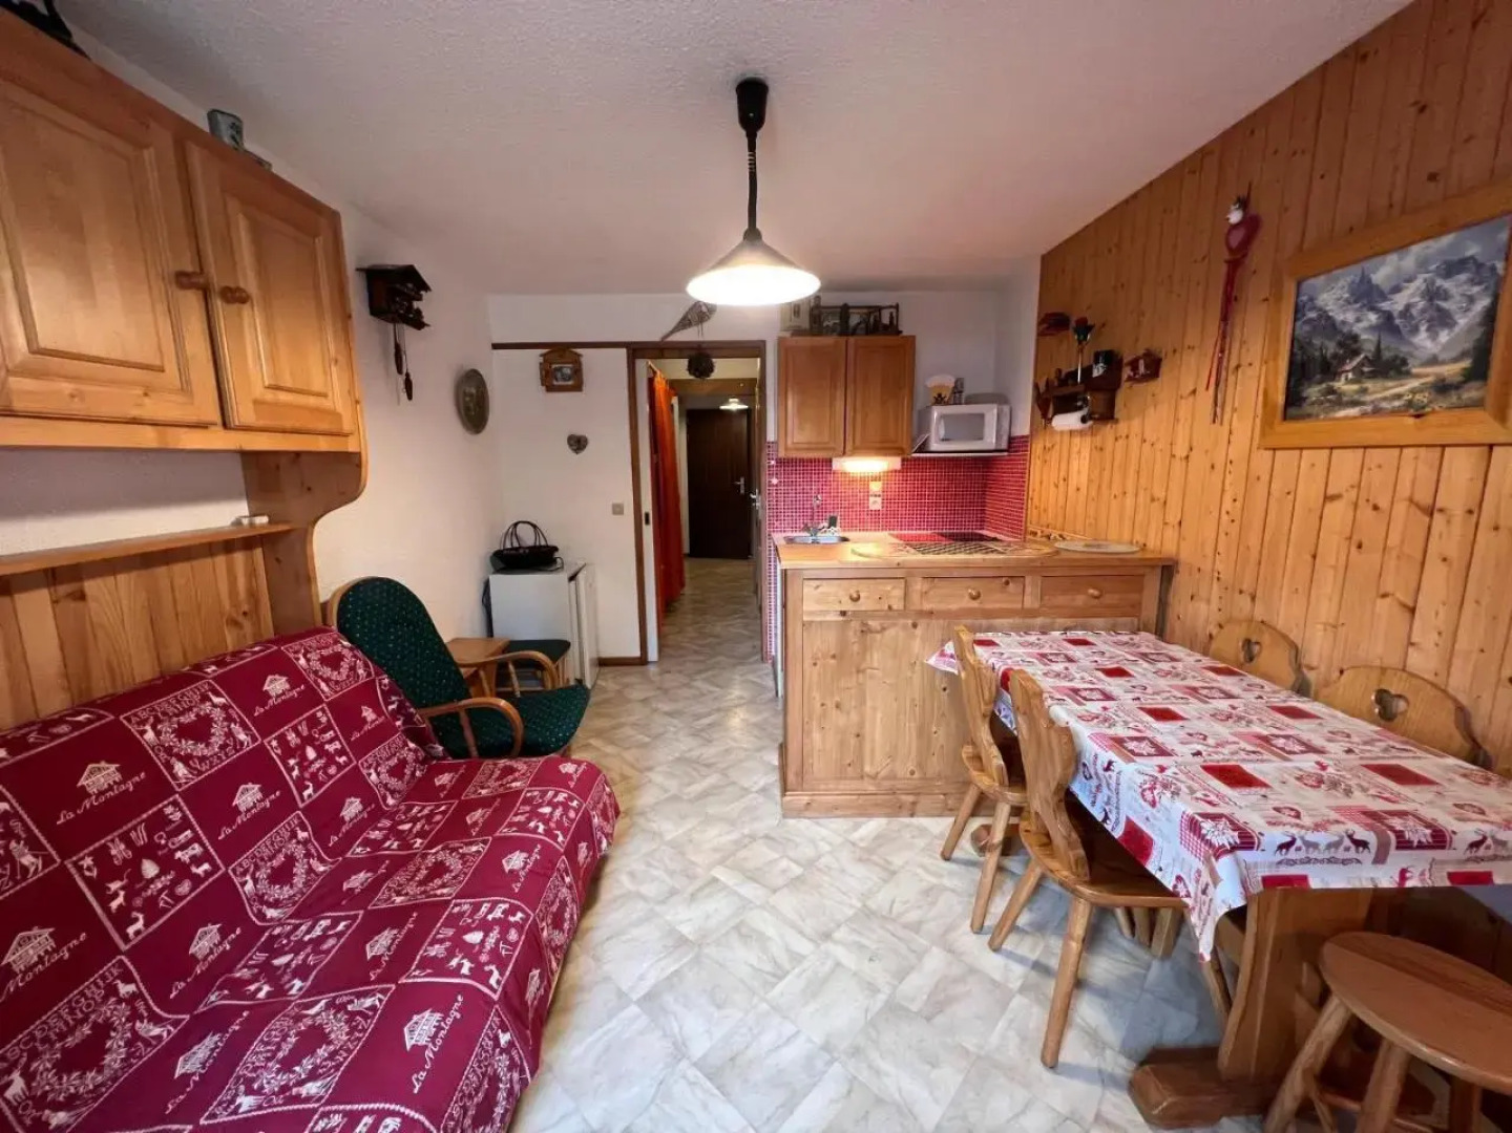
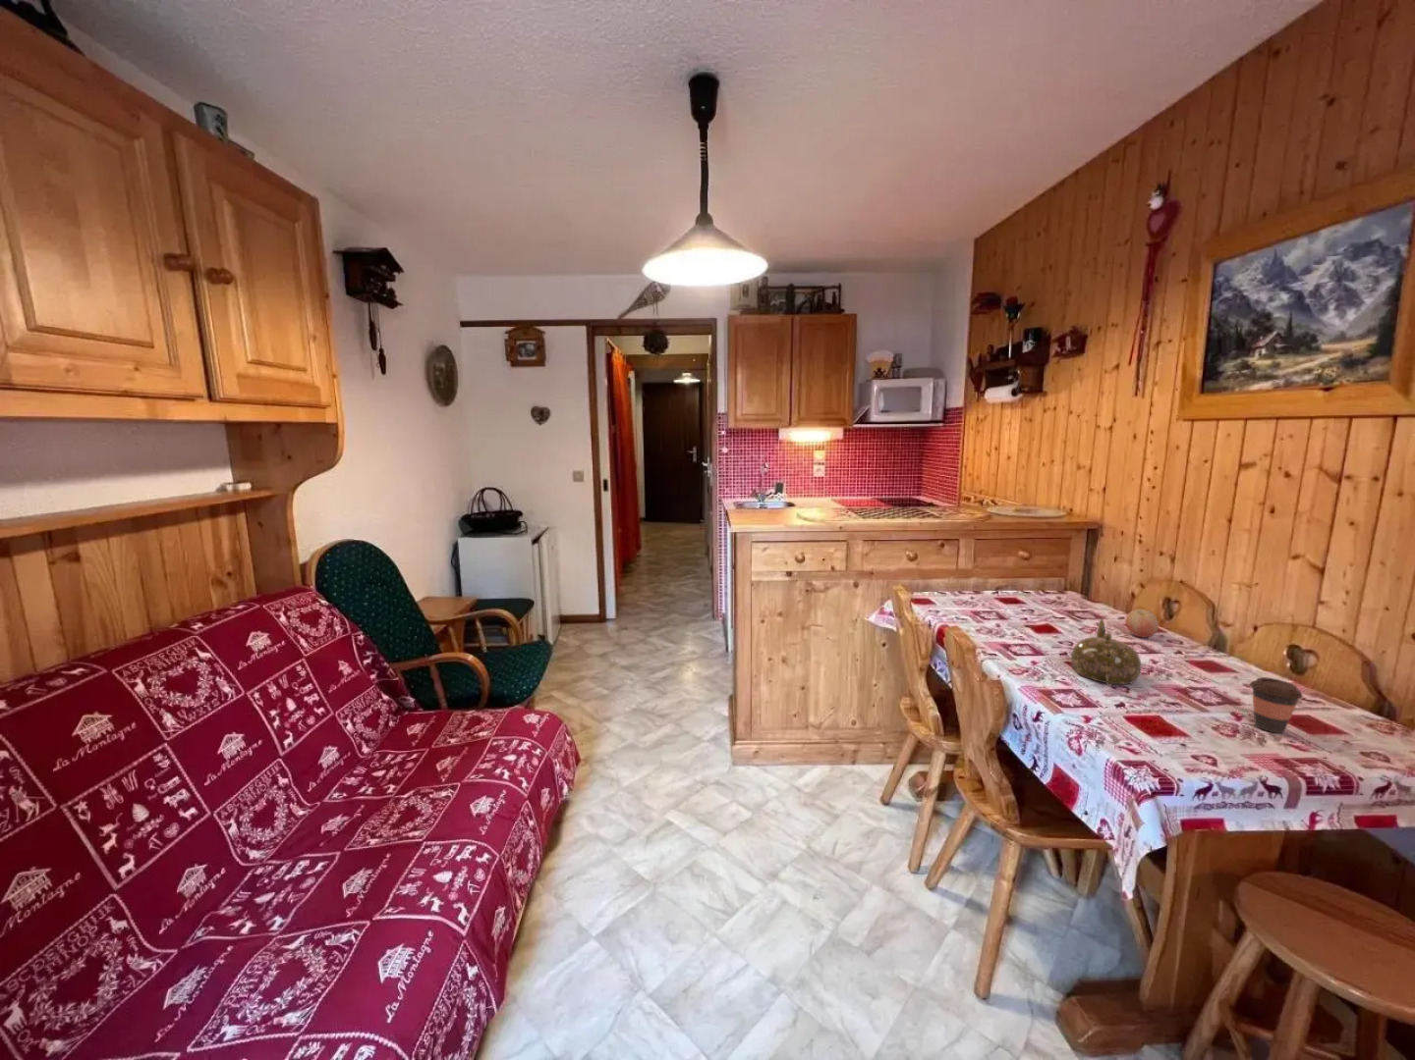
+ coffee cup [1249,676,1304,734]
+ teapot [1070,618,1142,687]
+ fruit [1124,609,1161,638]
